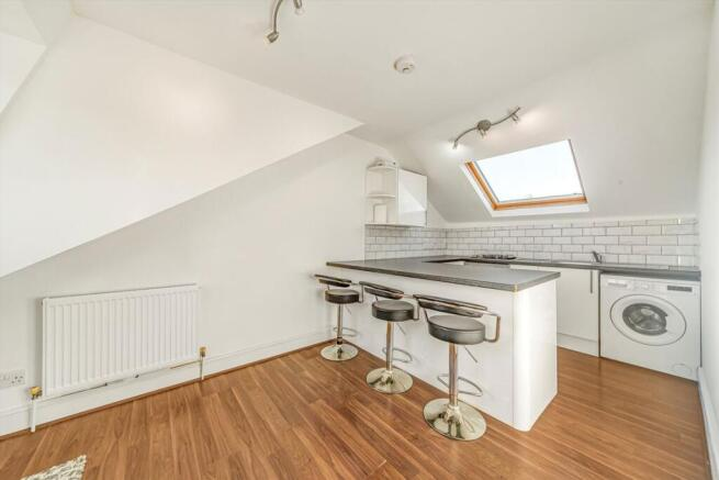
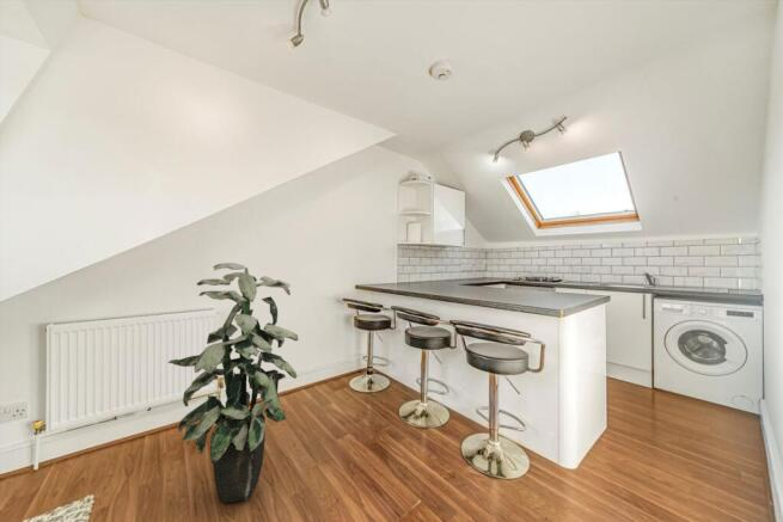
+ indoor plant [166,262,300,504]
